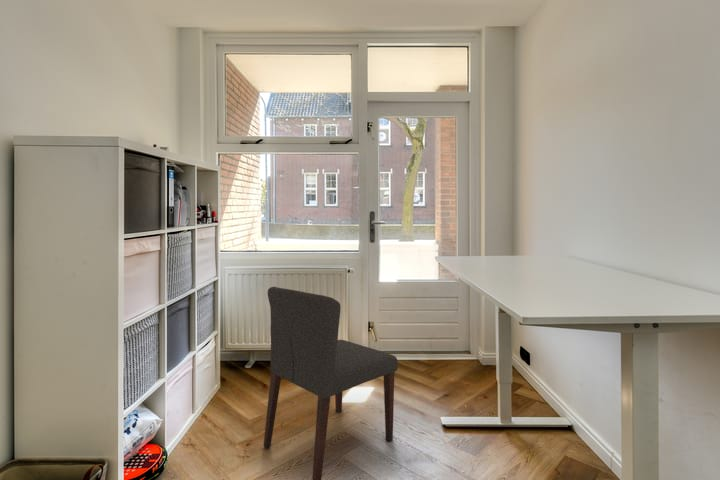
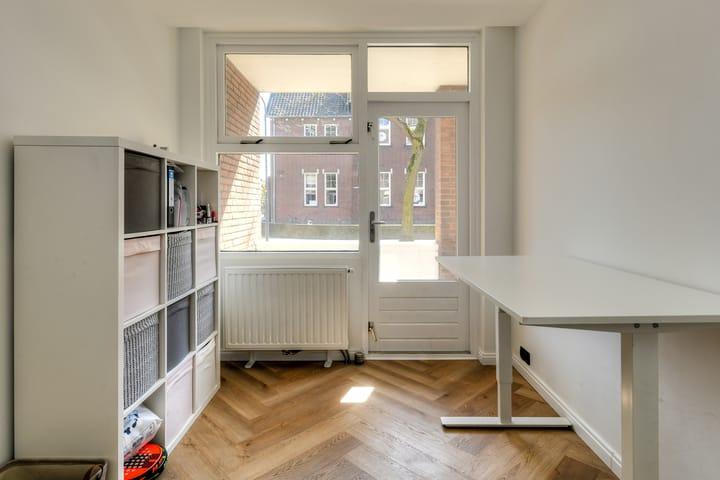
- chair [263,286,399,480]
